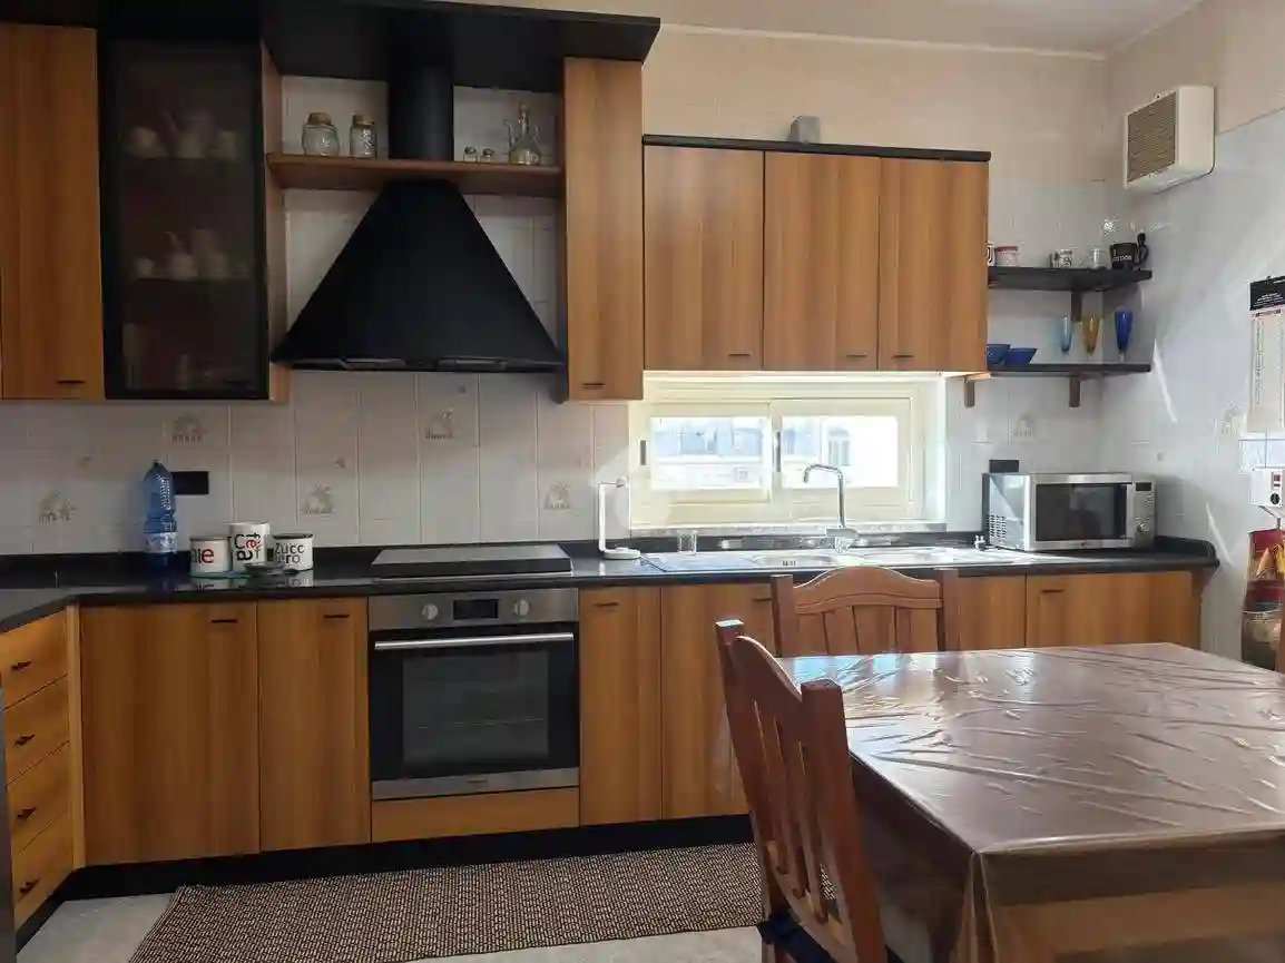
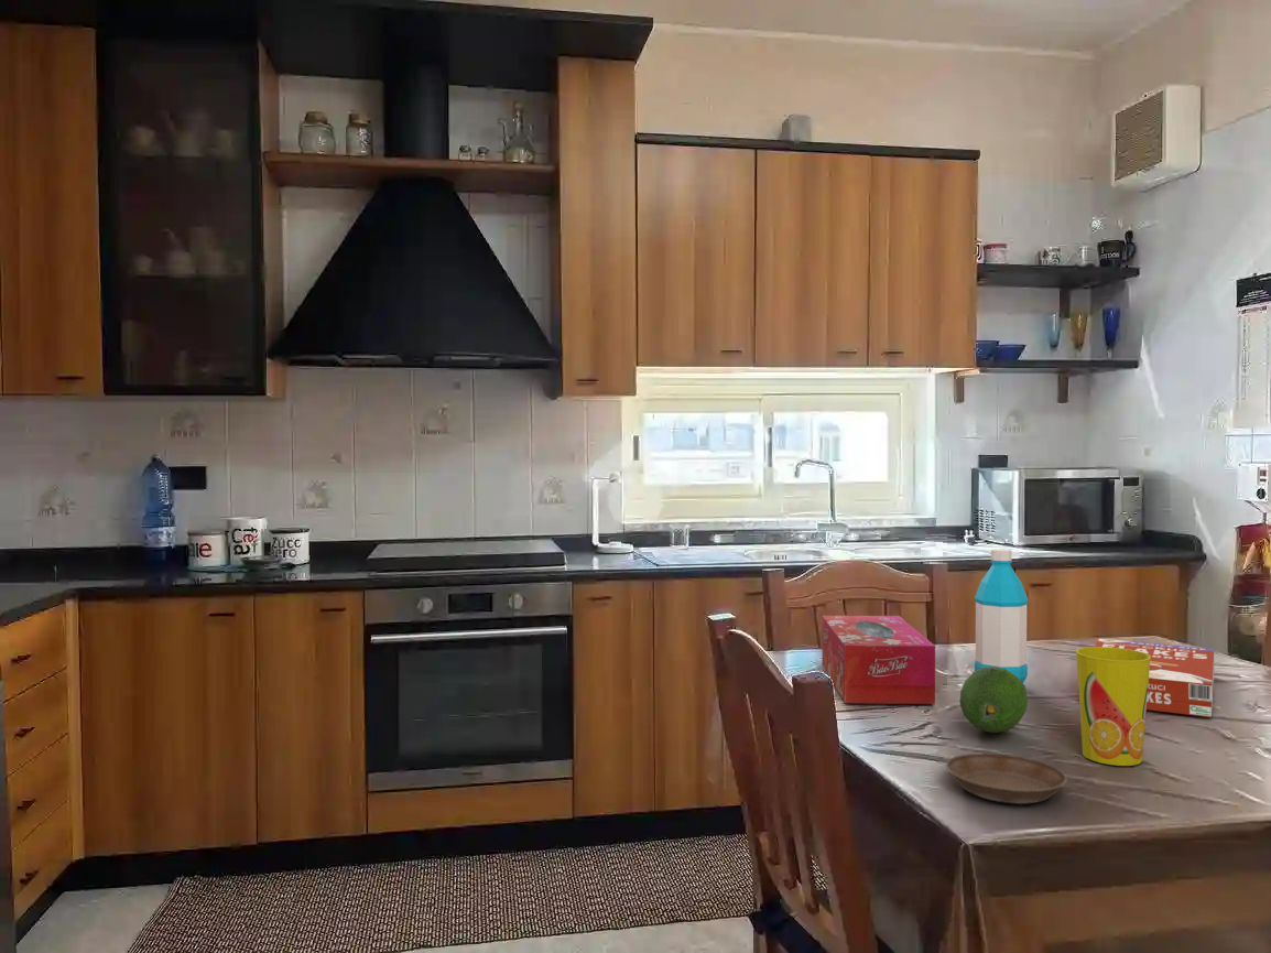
+ cup [1075,646,1151,767]
+ water bottle [974,548,1029,684]
+ tissue box [822,615,936,705]
+ cereal box [1077,638,1215,718]
+ fruit [959,667,1029,734]
+ saucer [945,752,1068,805]
